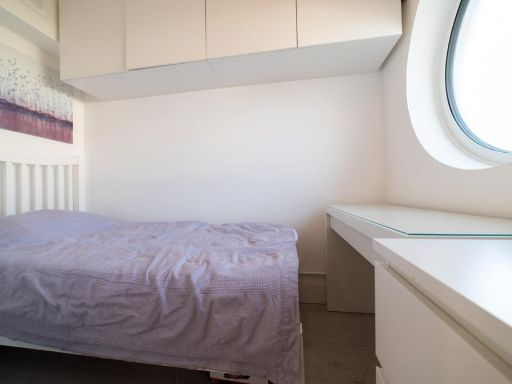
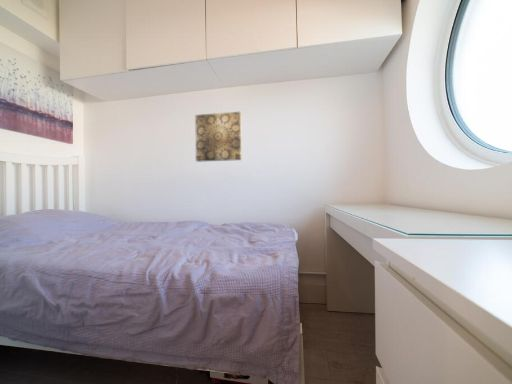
+ wall art [194,111,242,163]
